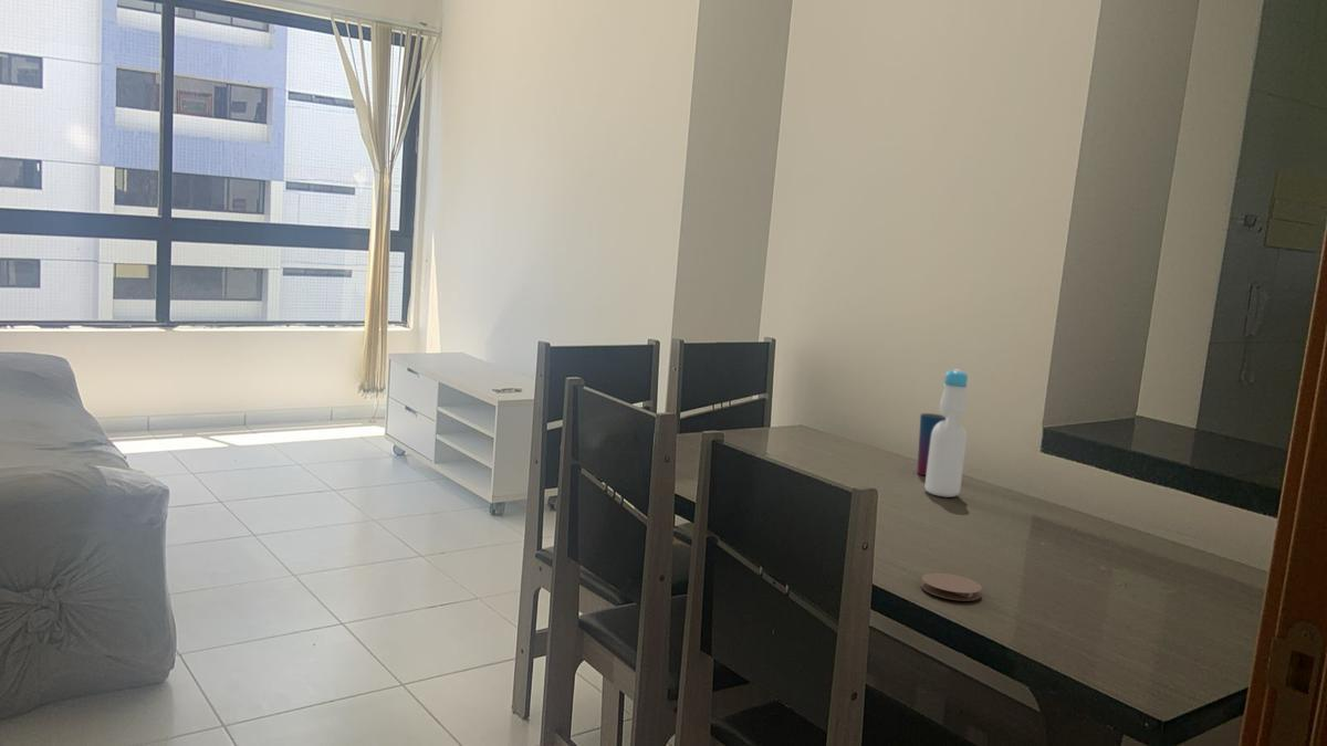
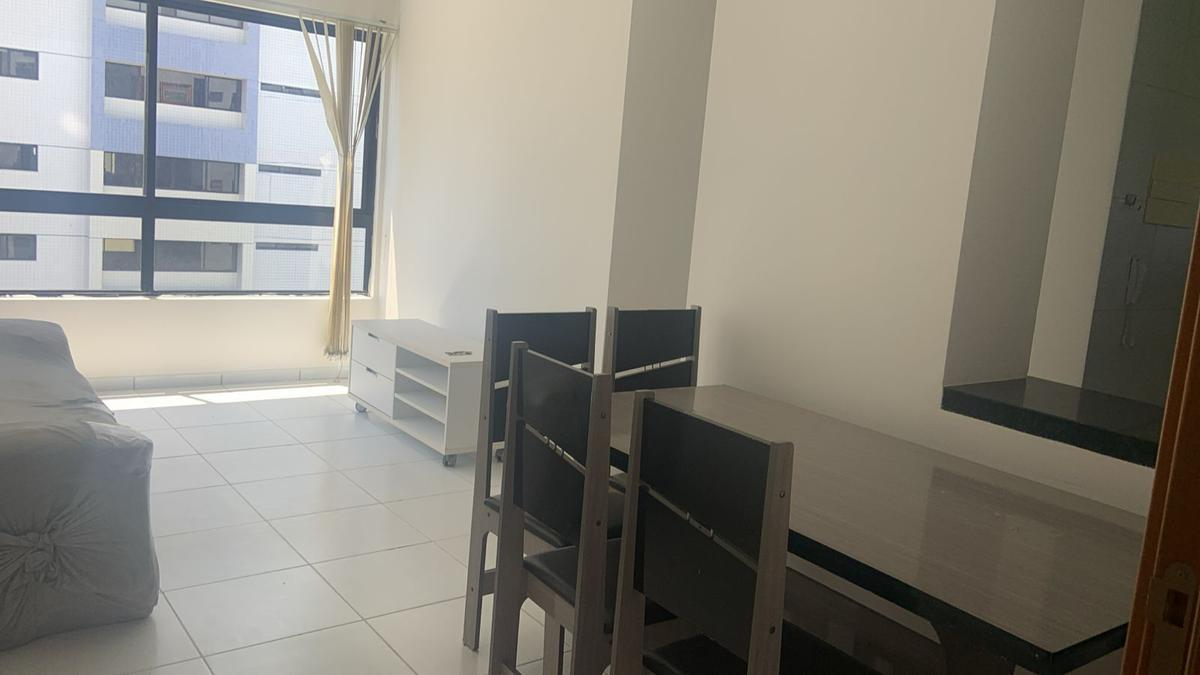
- bottle [923,368,969,498]
- cup [916,412,947,476]
- coaster [920,571,983,602]
